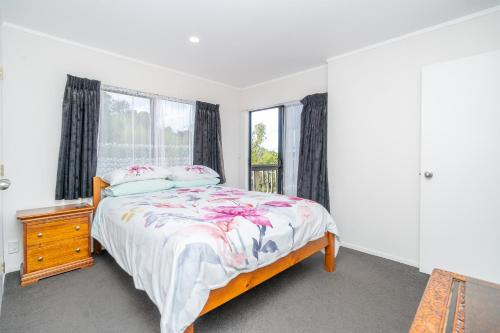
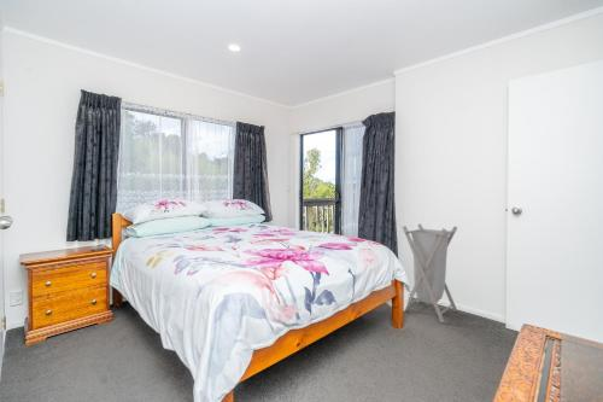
+ laundry hamper [402,222,458,324]
